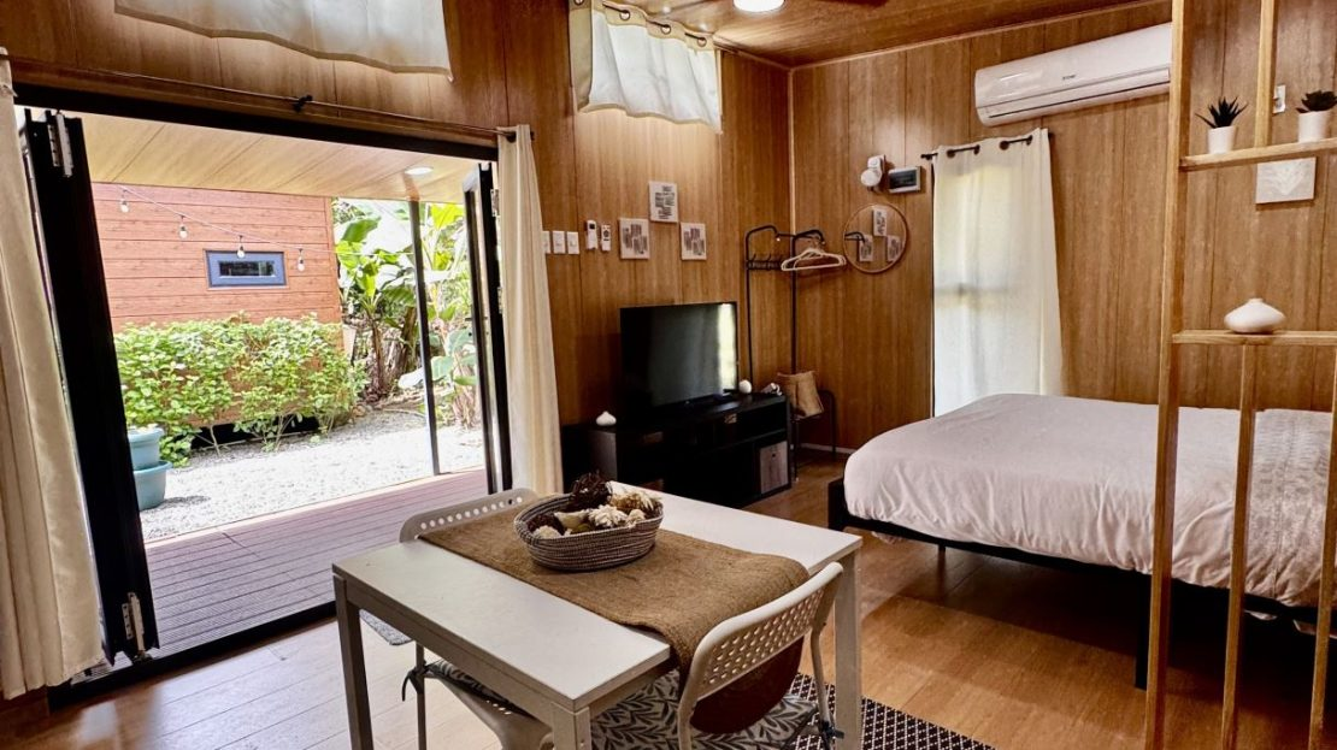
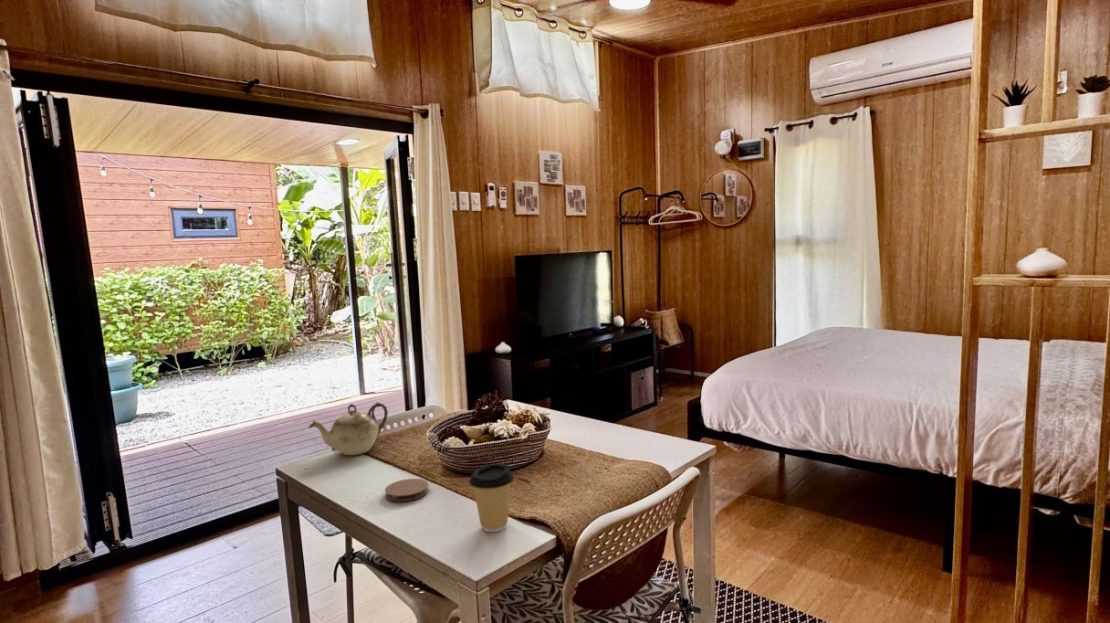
+ teapot [308,401,389,456]
+ coaster [384,478,430,502]
+ coffee cup [468,462,515,533]
